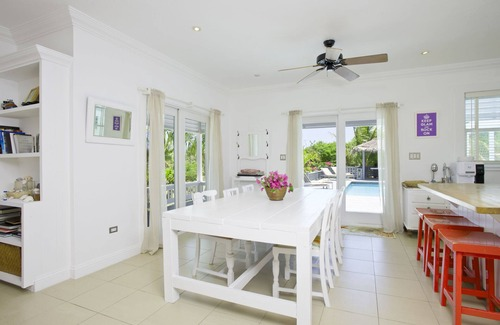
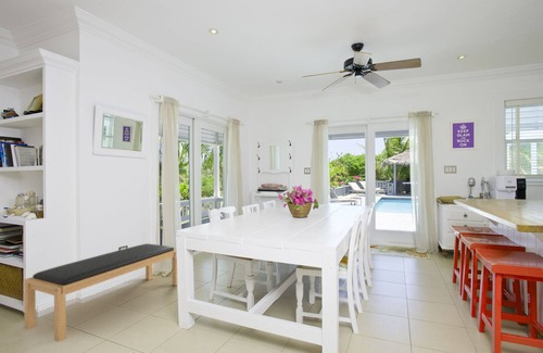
+ bench [23,242,178,343]
